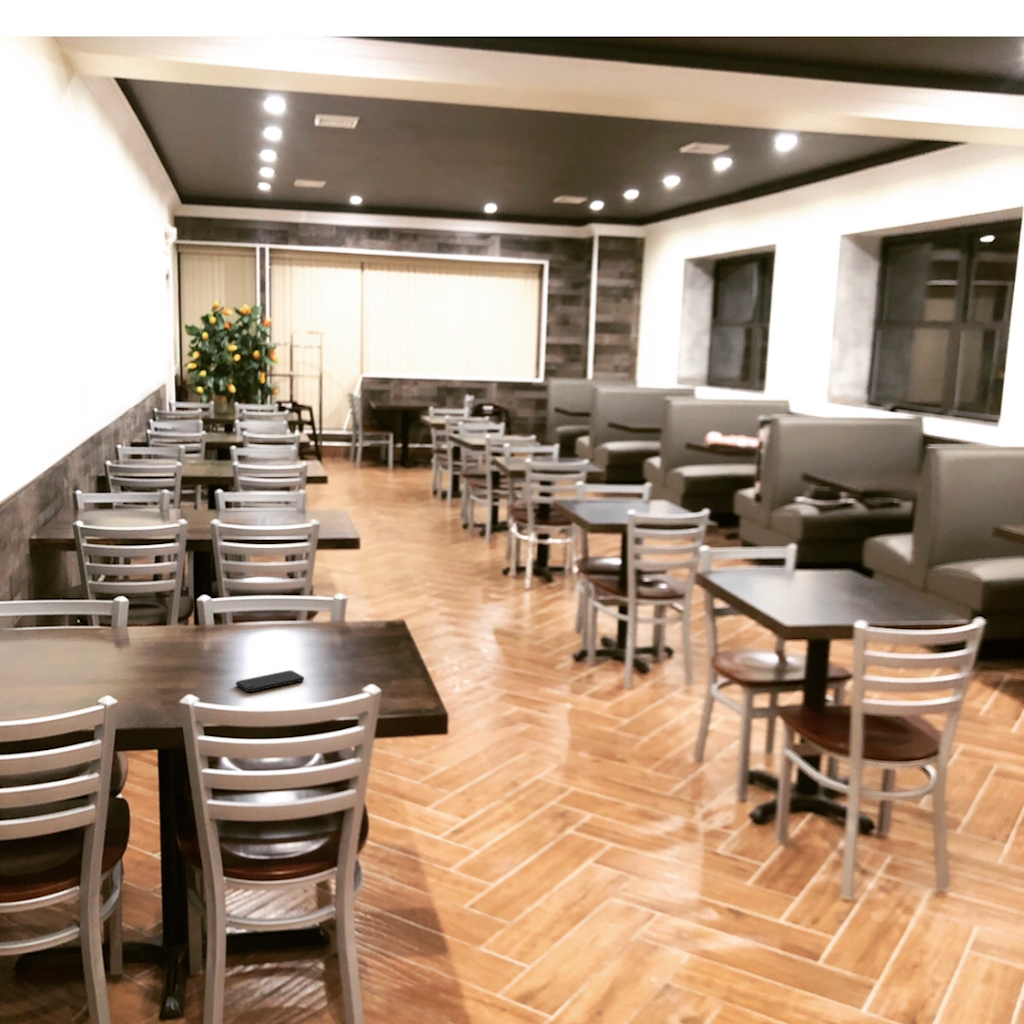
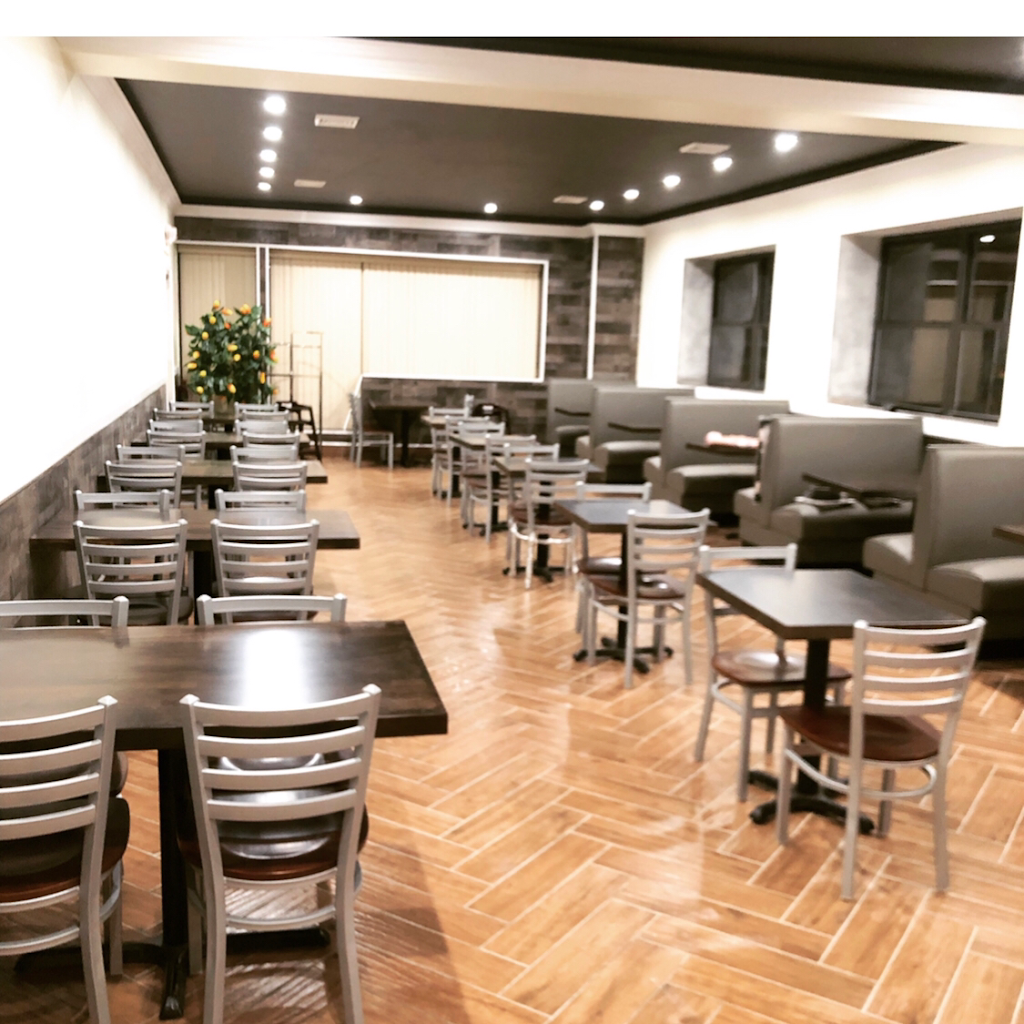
- smartphone [235,669,305,693]
